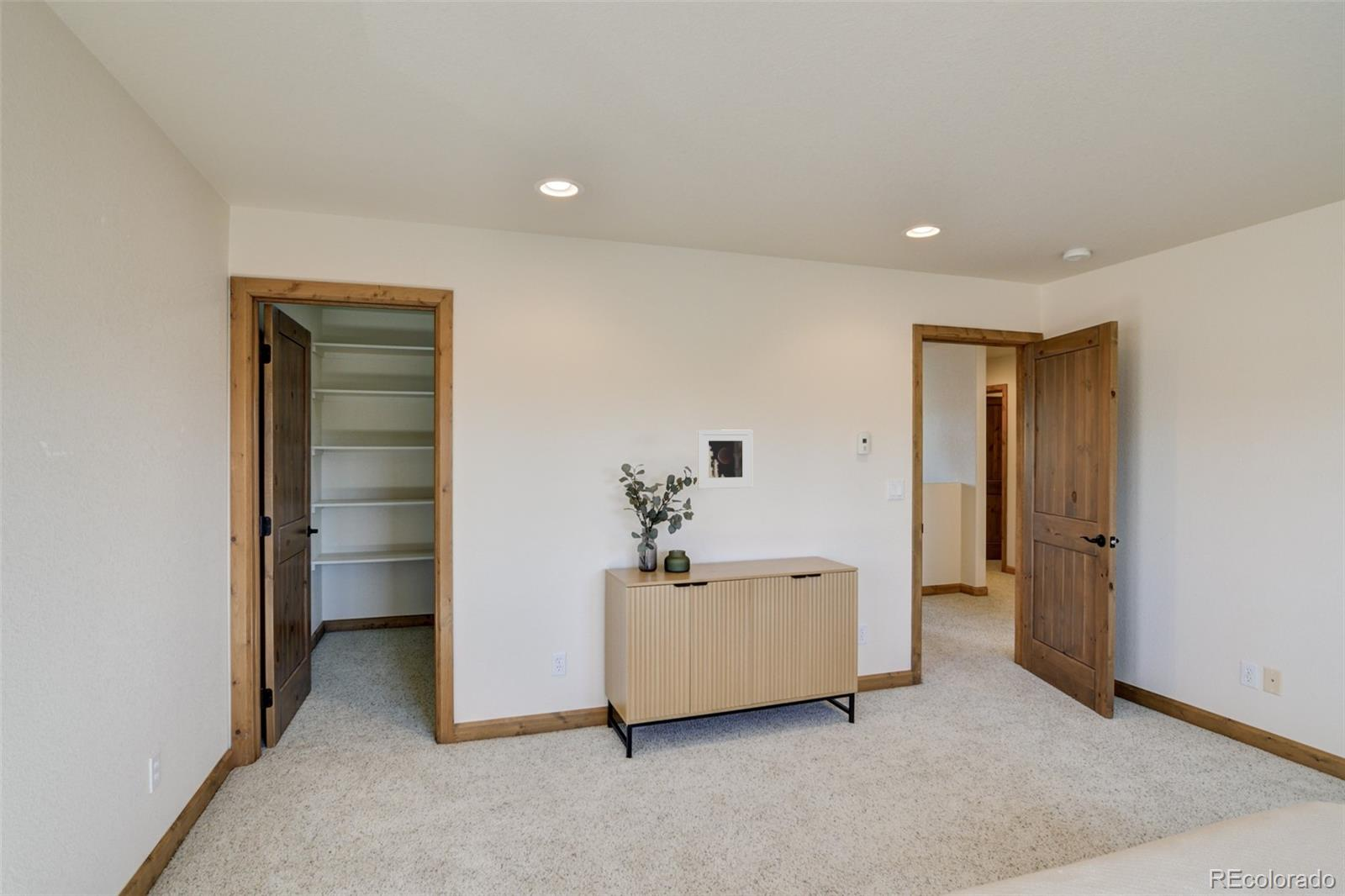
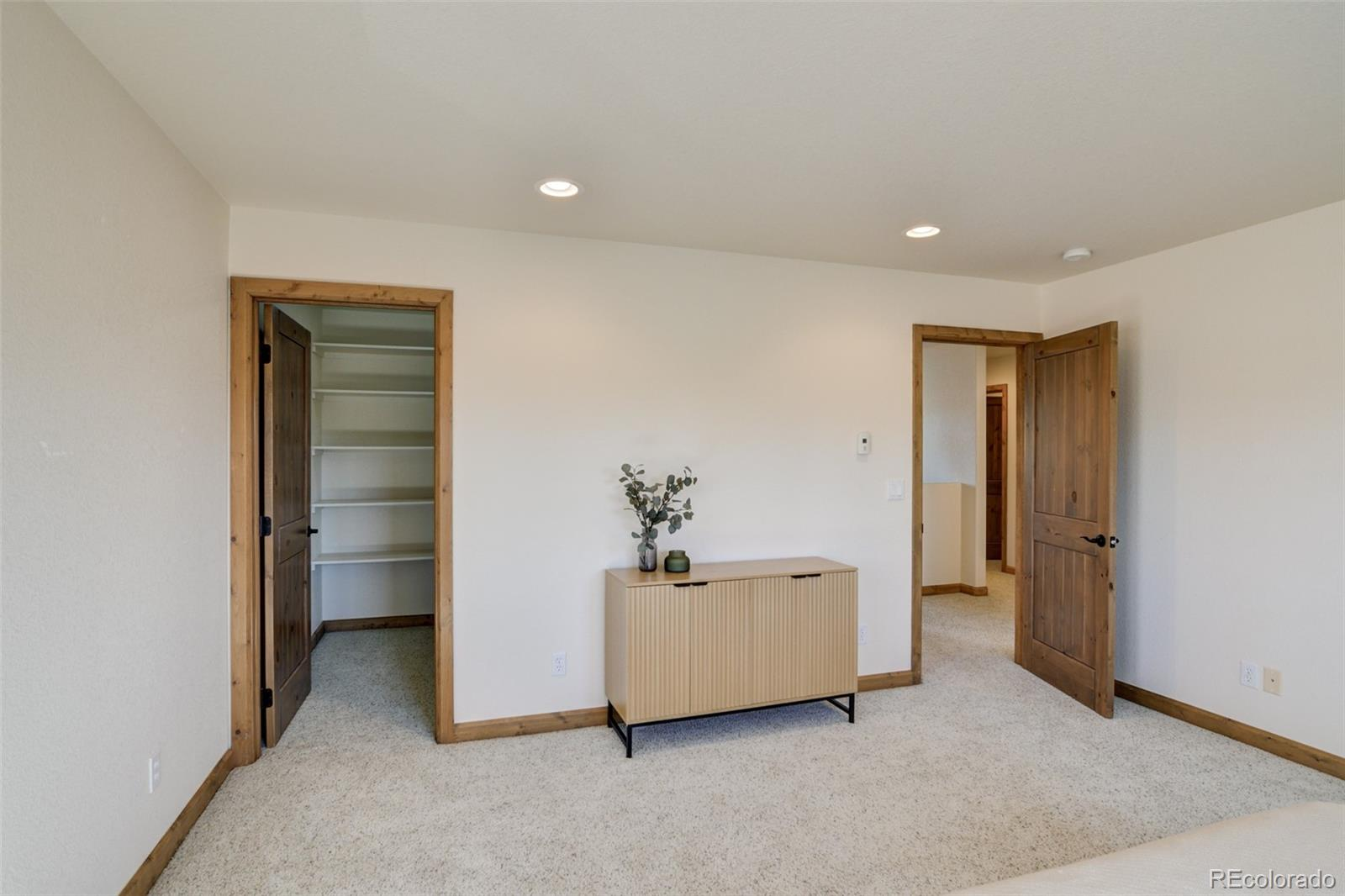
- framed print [697,429,753,490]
